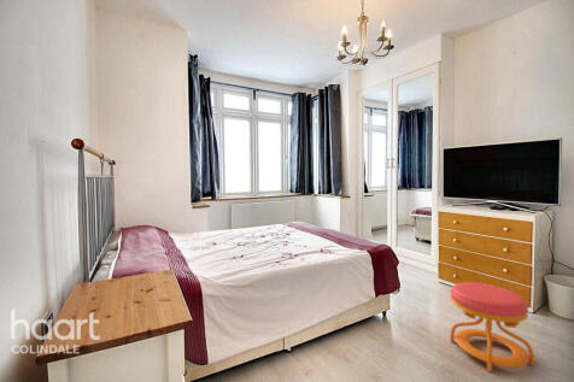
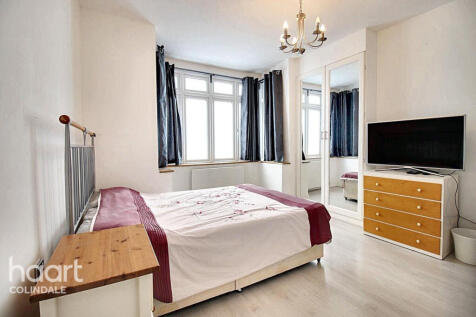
- stool [449,281,535,372]
